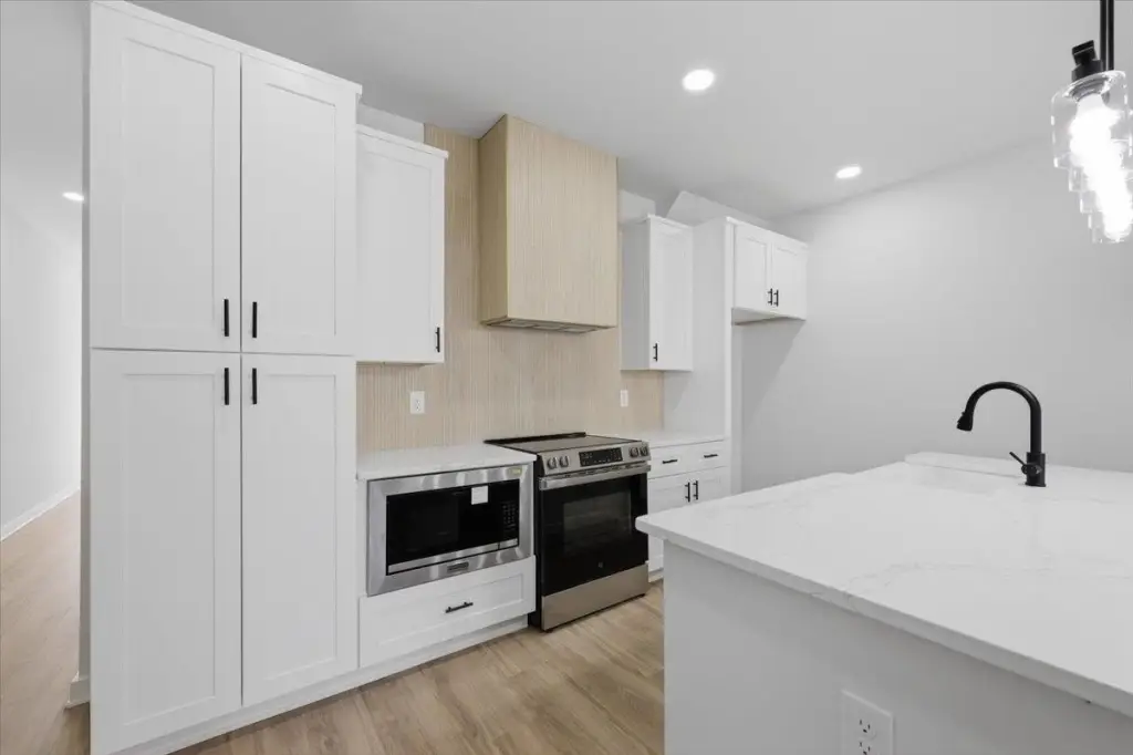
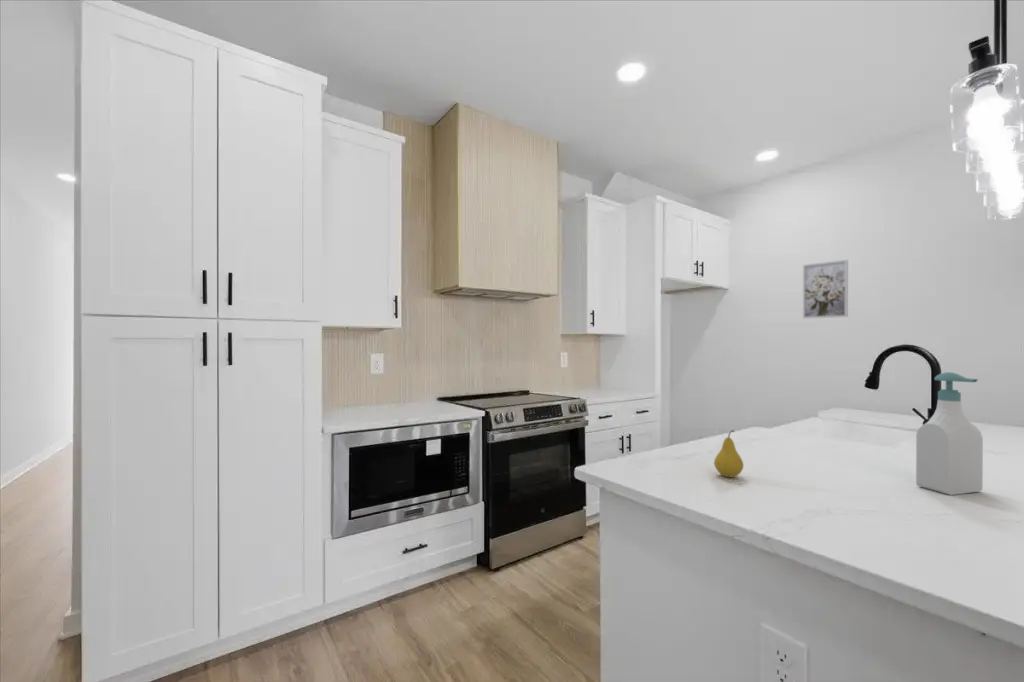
+ soap bottle [915,371,984,496]
+ fruit [713,429,745,478]
+ wall art [802,259,849,320]
